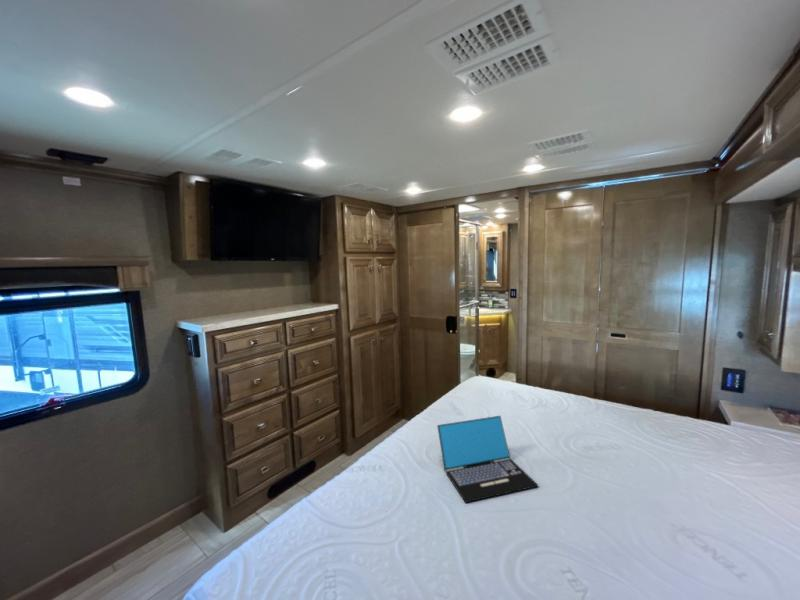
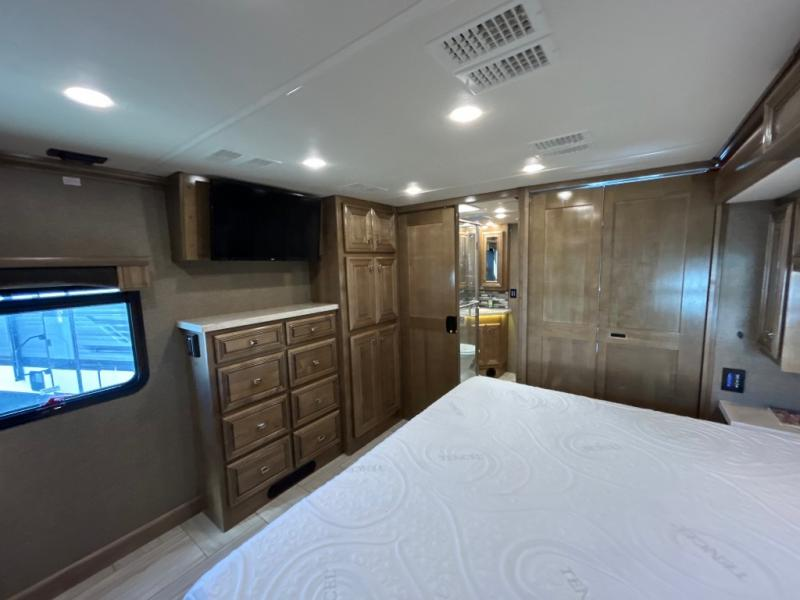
- laptop [436,415,539,504]
